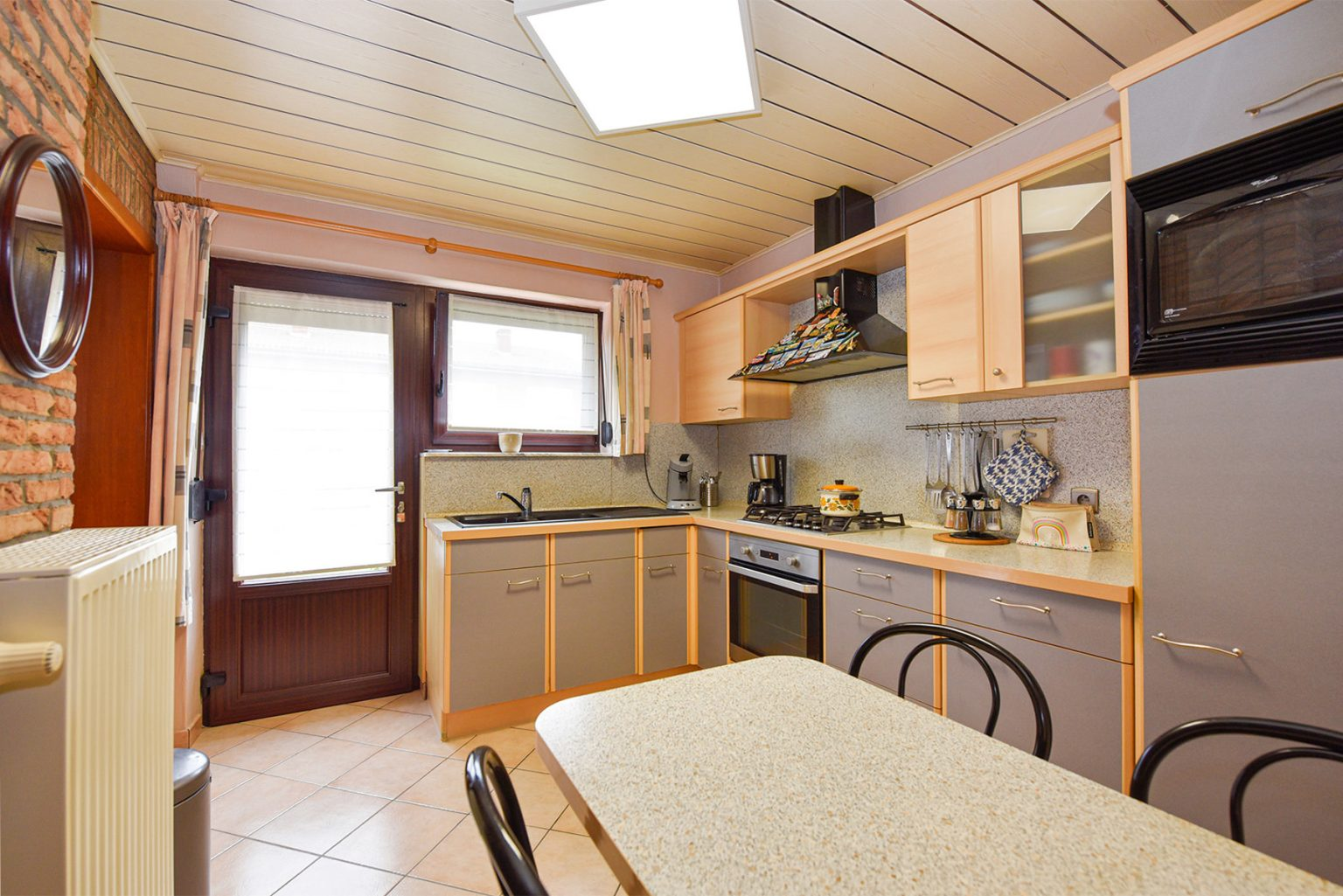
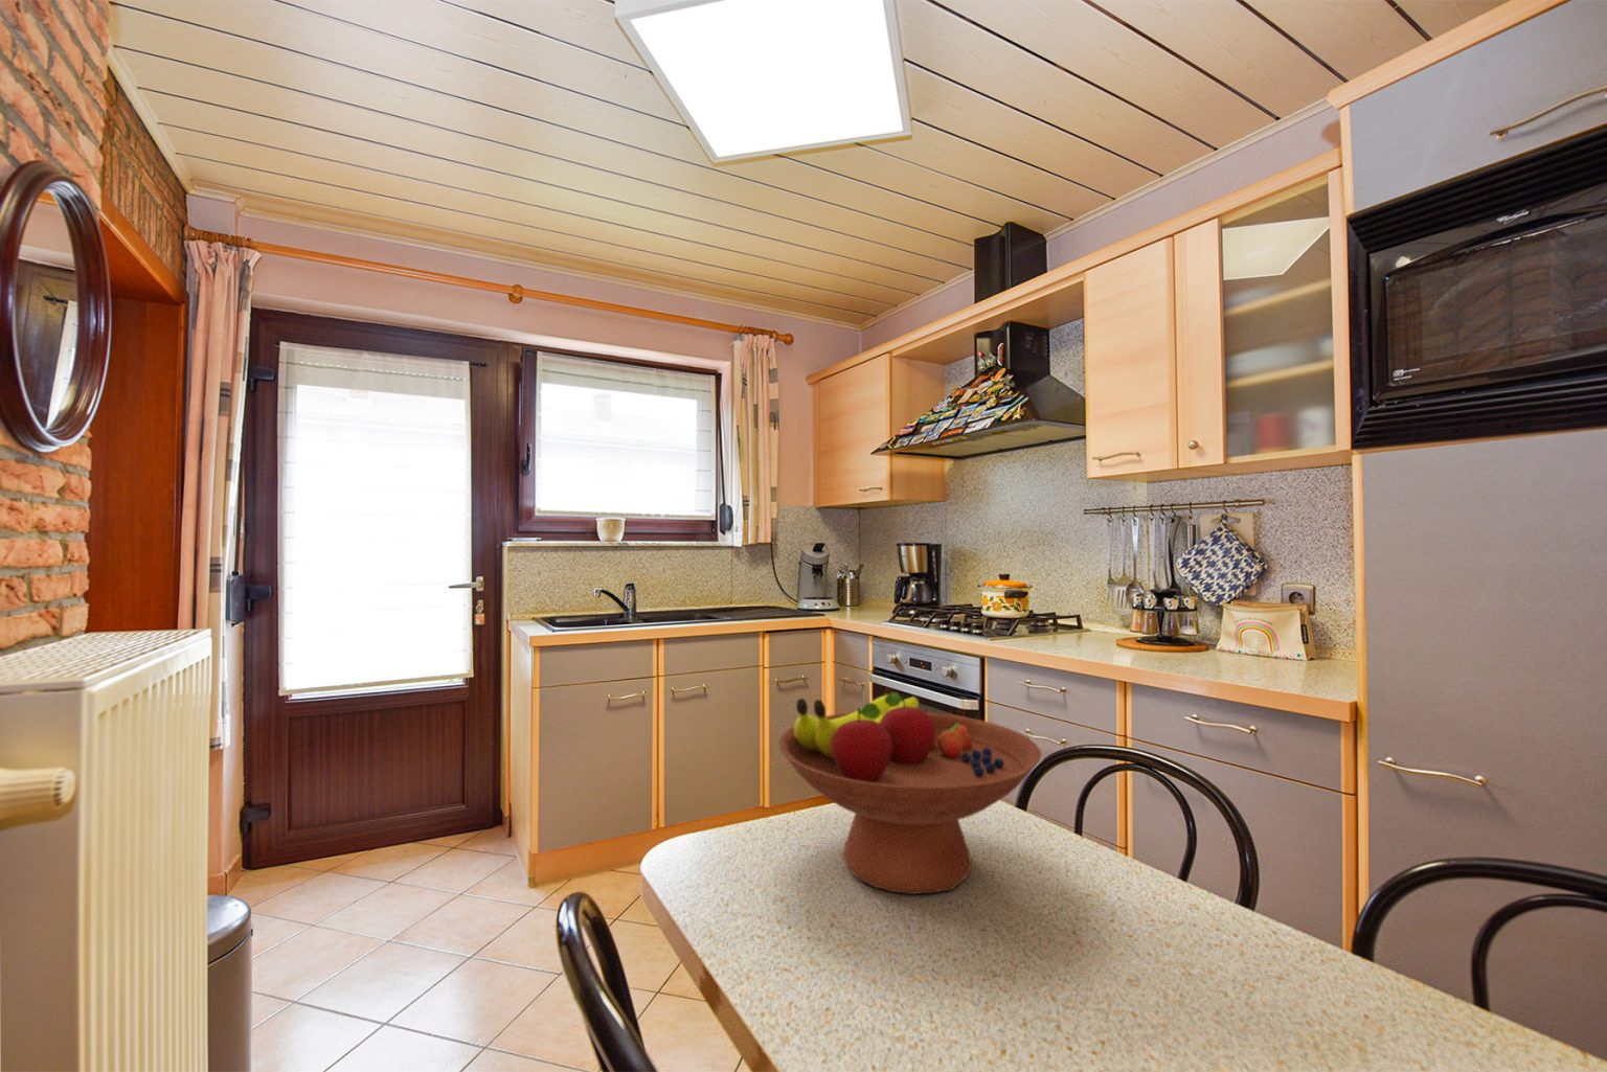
+ fruit bowl [778,692,1042,895]
